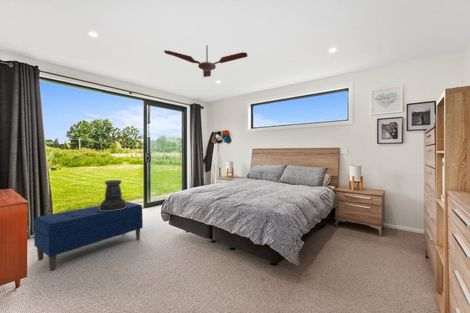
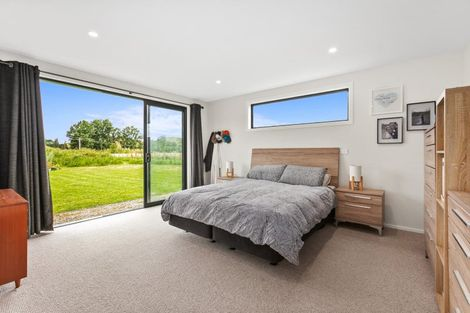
- ceiling fan [163,44,248,78]
- bench [33,201,144,271]
- pedestal [99,179,127,211]
